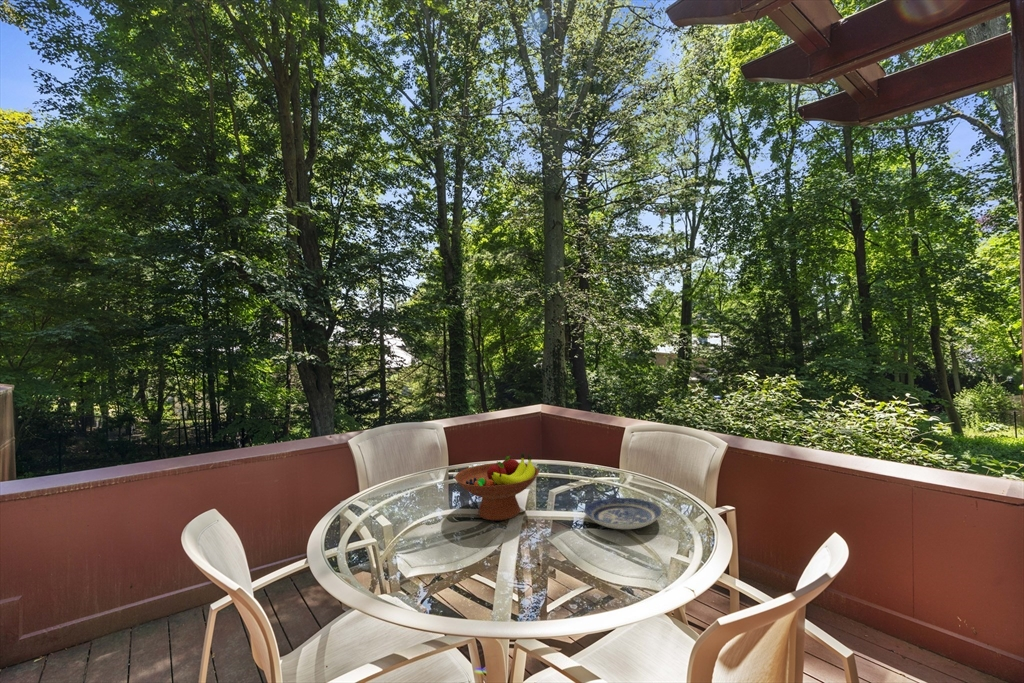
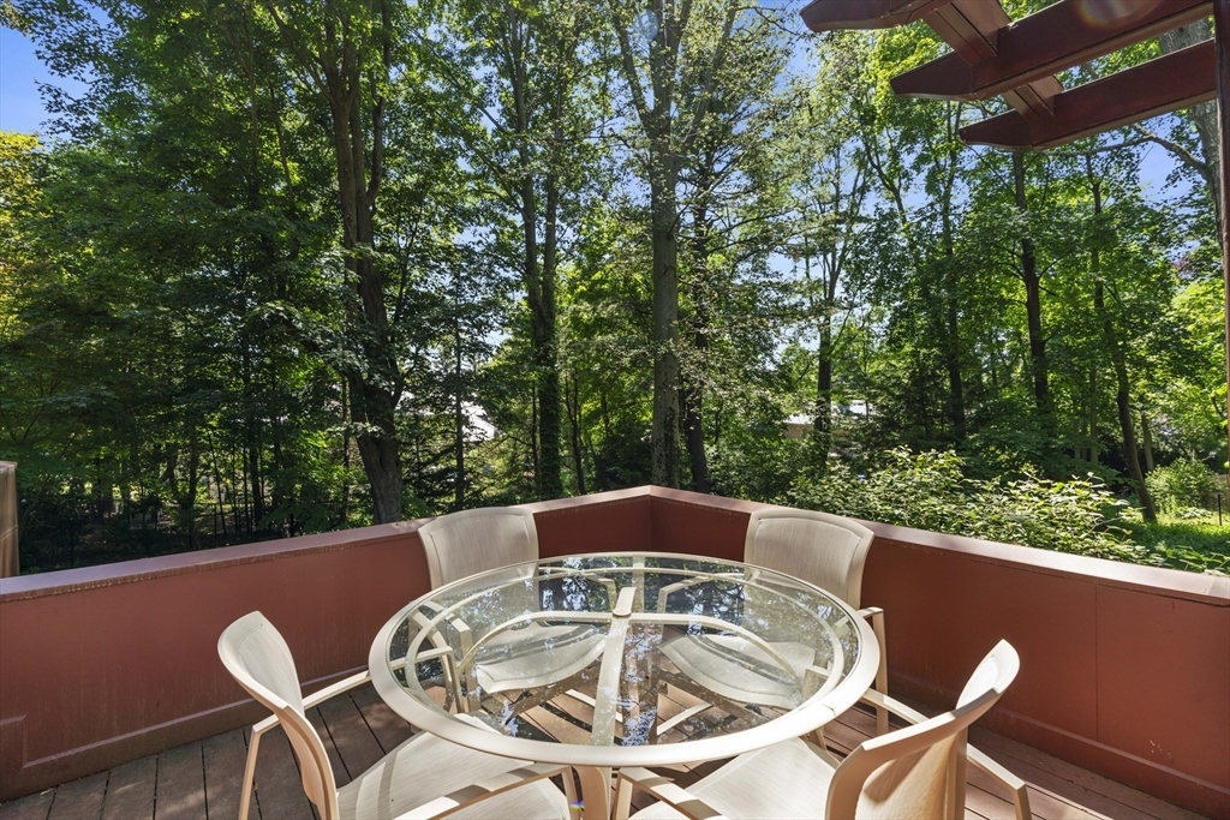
- fruit bowl [454,452,540,521]
- plate [584,497,663,530]
